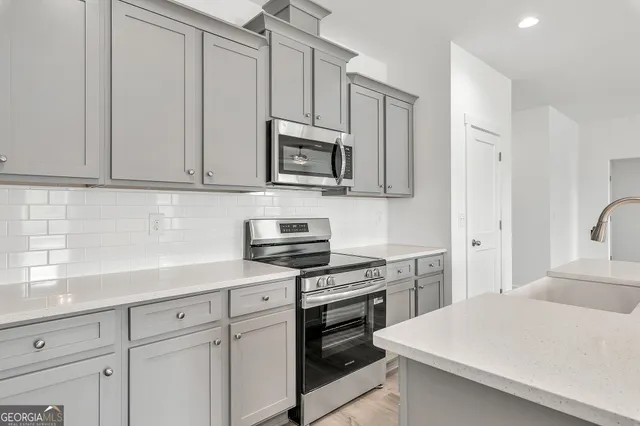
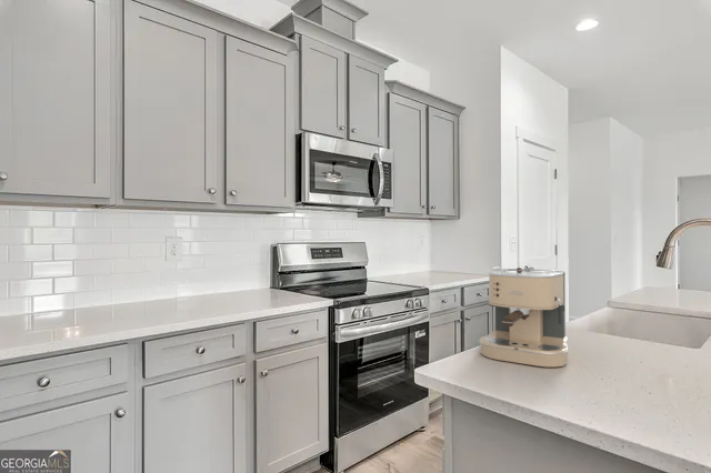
+ coffee maker [478,266,570,368]
